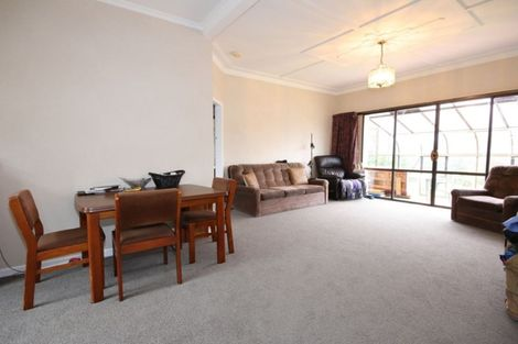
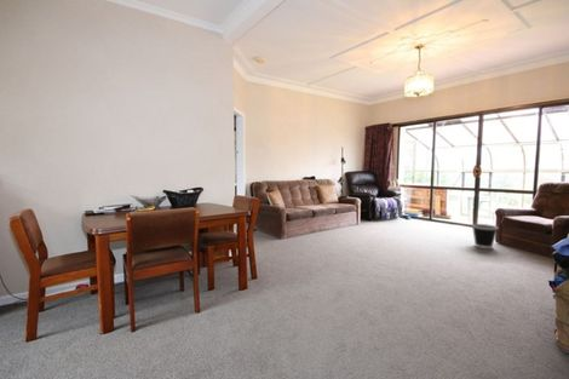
+ wastebasket [471,223,499,249]
